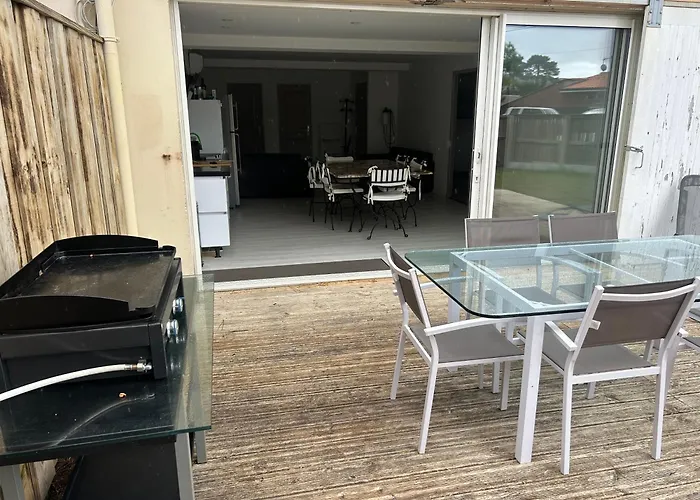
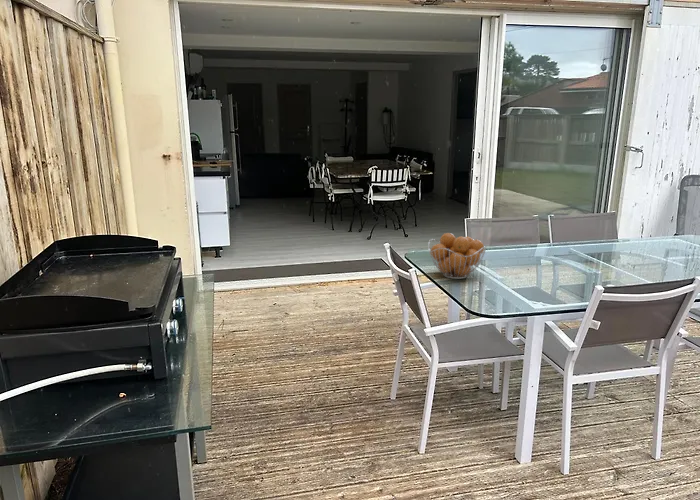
+ fruit basket [427,232,487,280]
